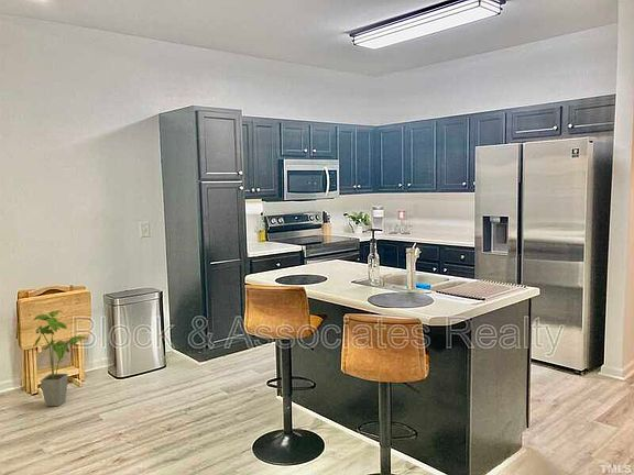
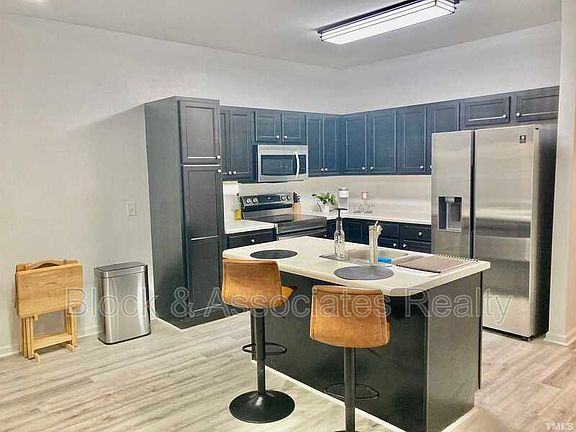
- house plant [32,310,90,407]
